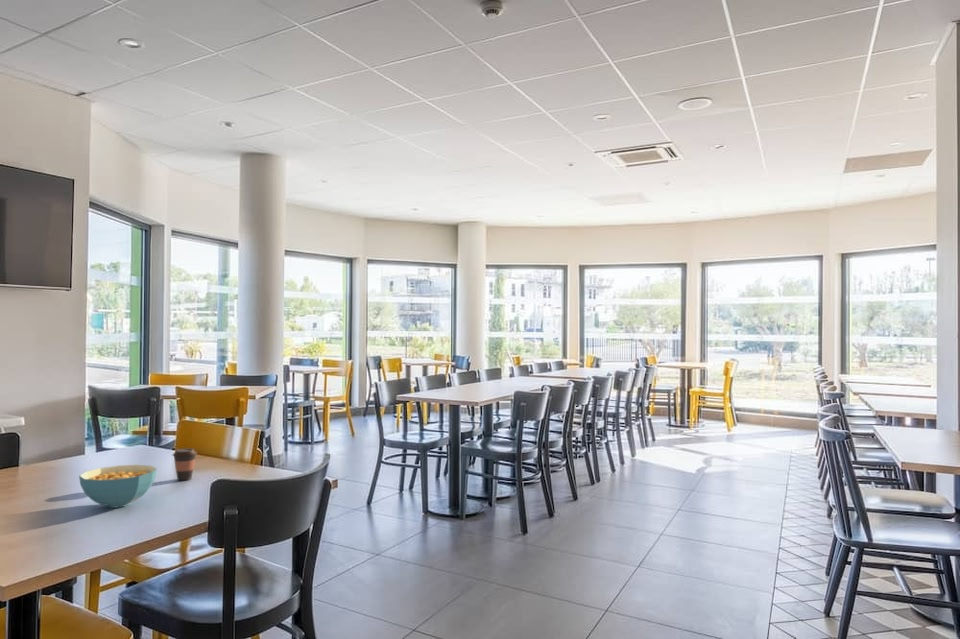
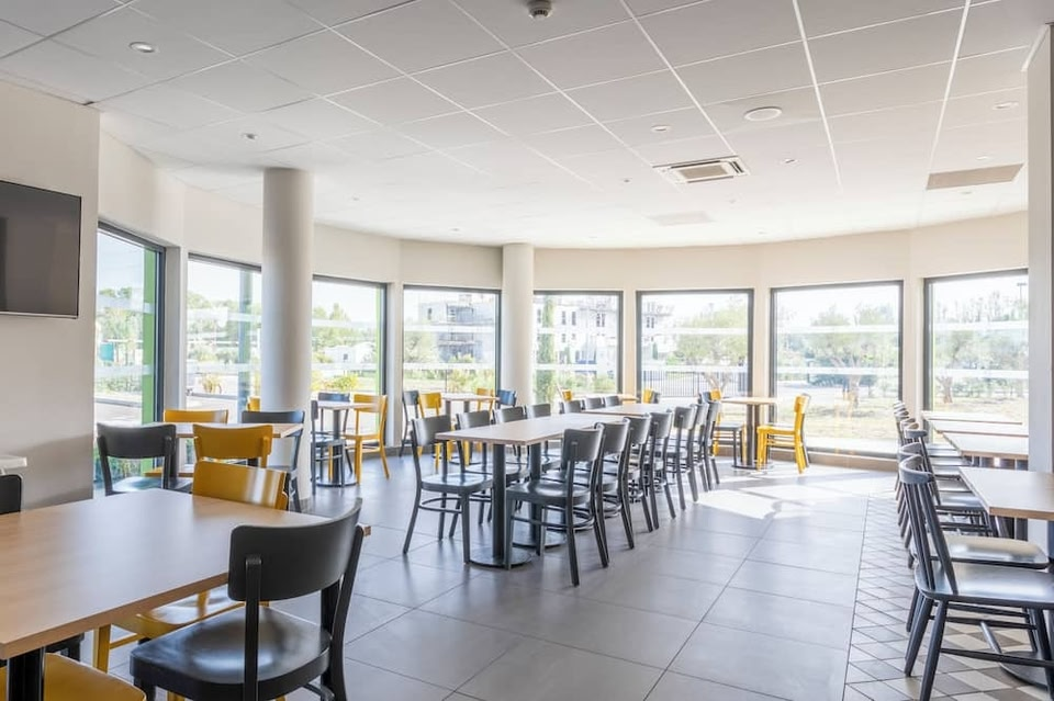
- cereal bowl [78,464,158,509]
- coffee cup [172,448,198,481]
